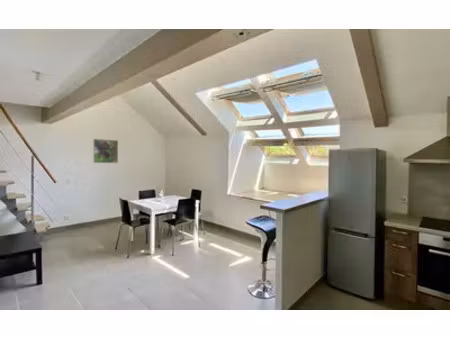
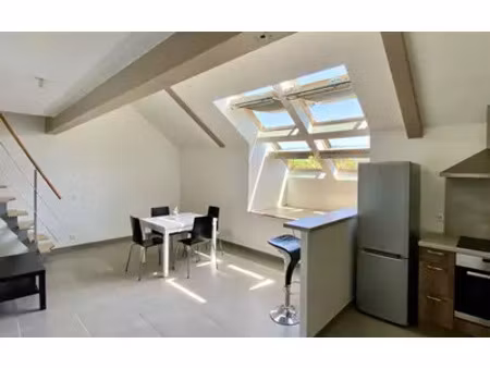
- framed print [92,138,119,164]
